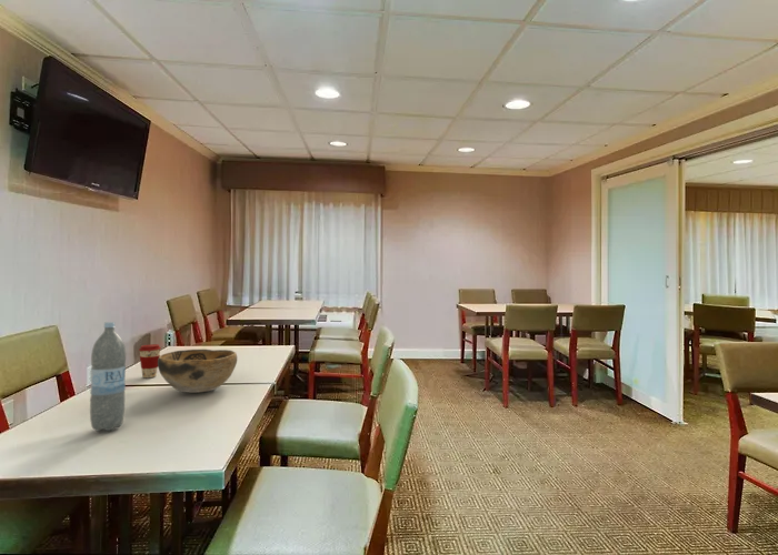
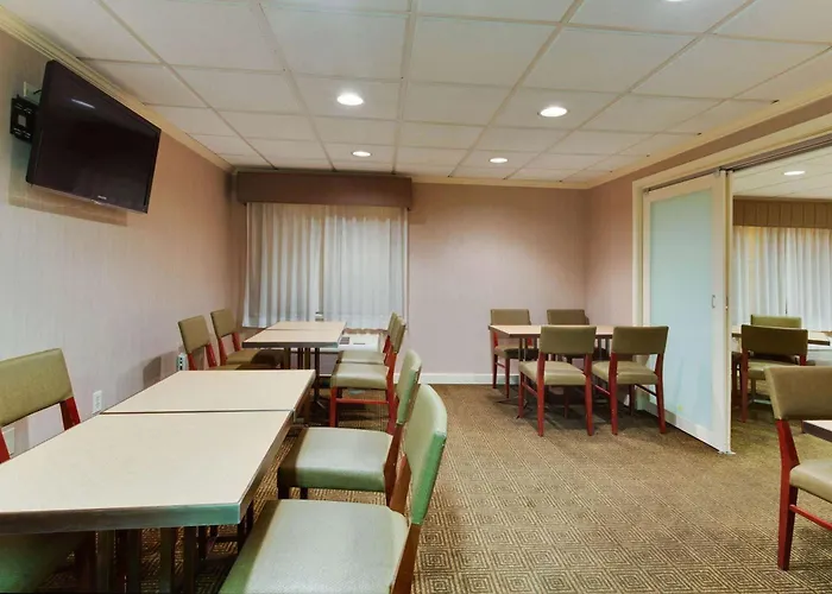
- coffee cup [138,343,162,379]
- water bottle [89,321,127,432]
- decorative bowl [158,349,238,394]
